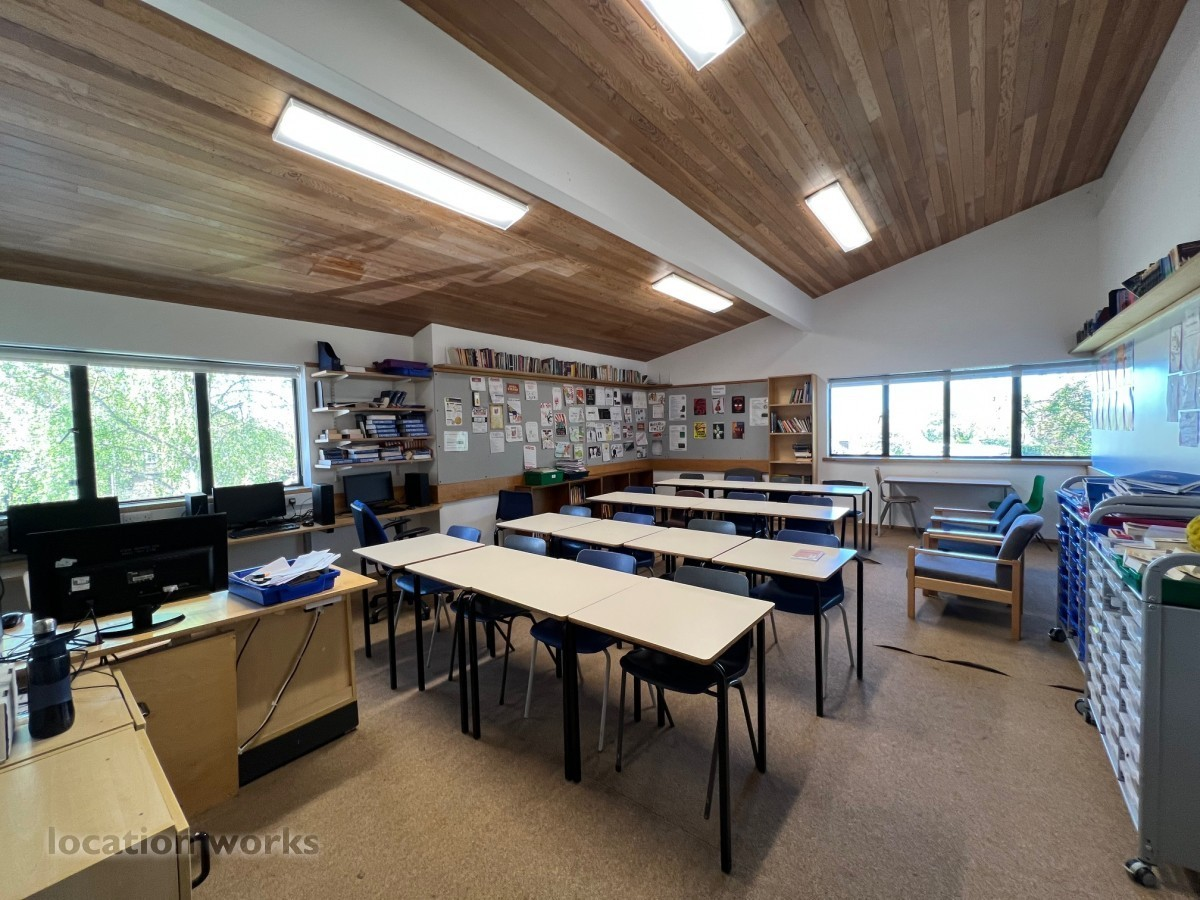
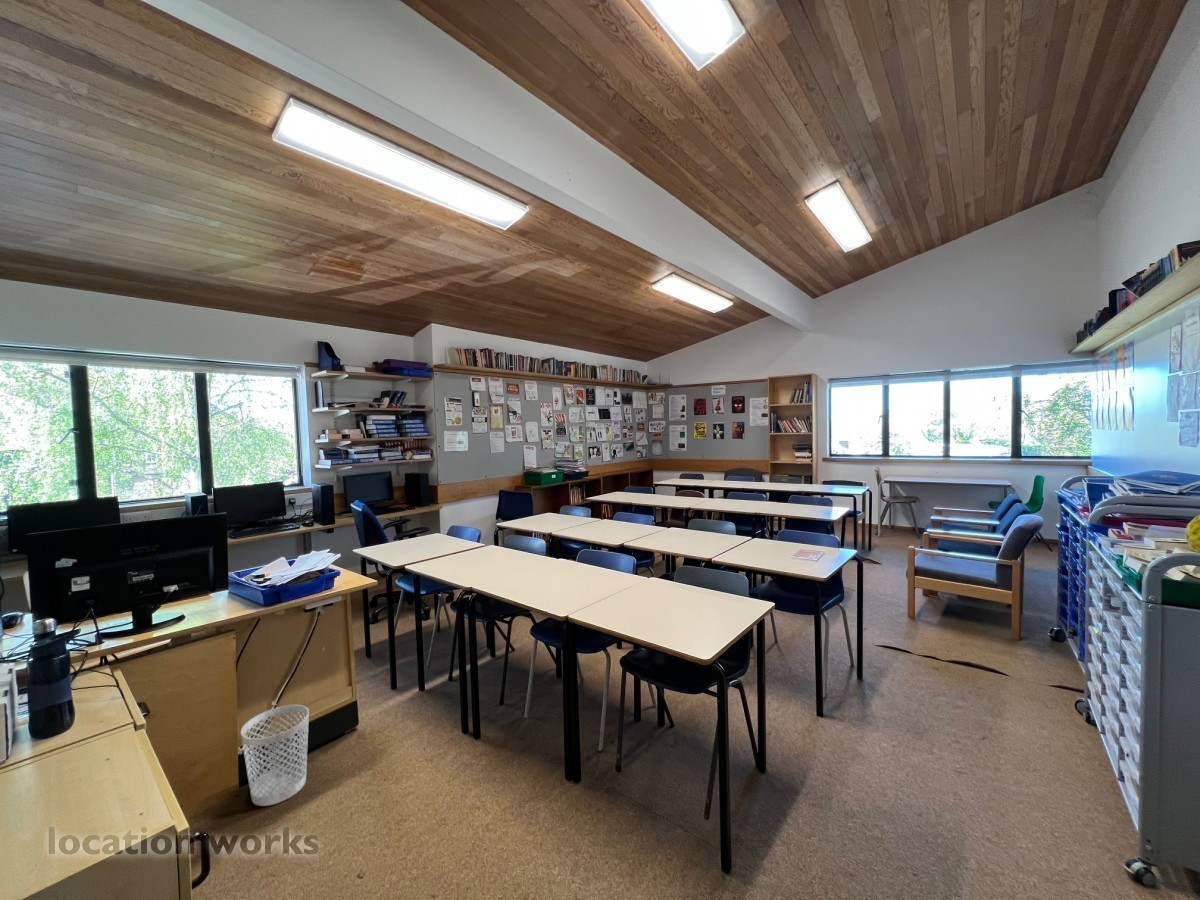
+ wastebasket [240,704,310,807]
